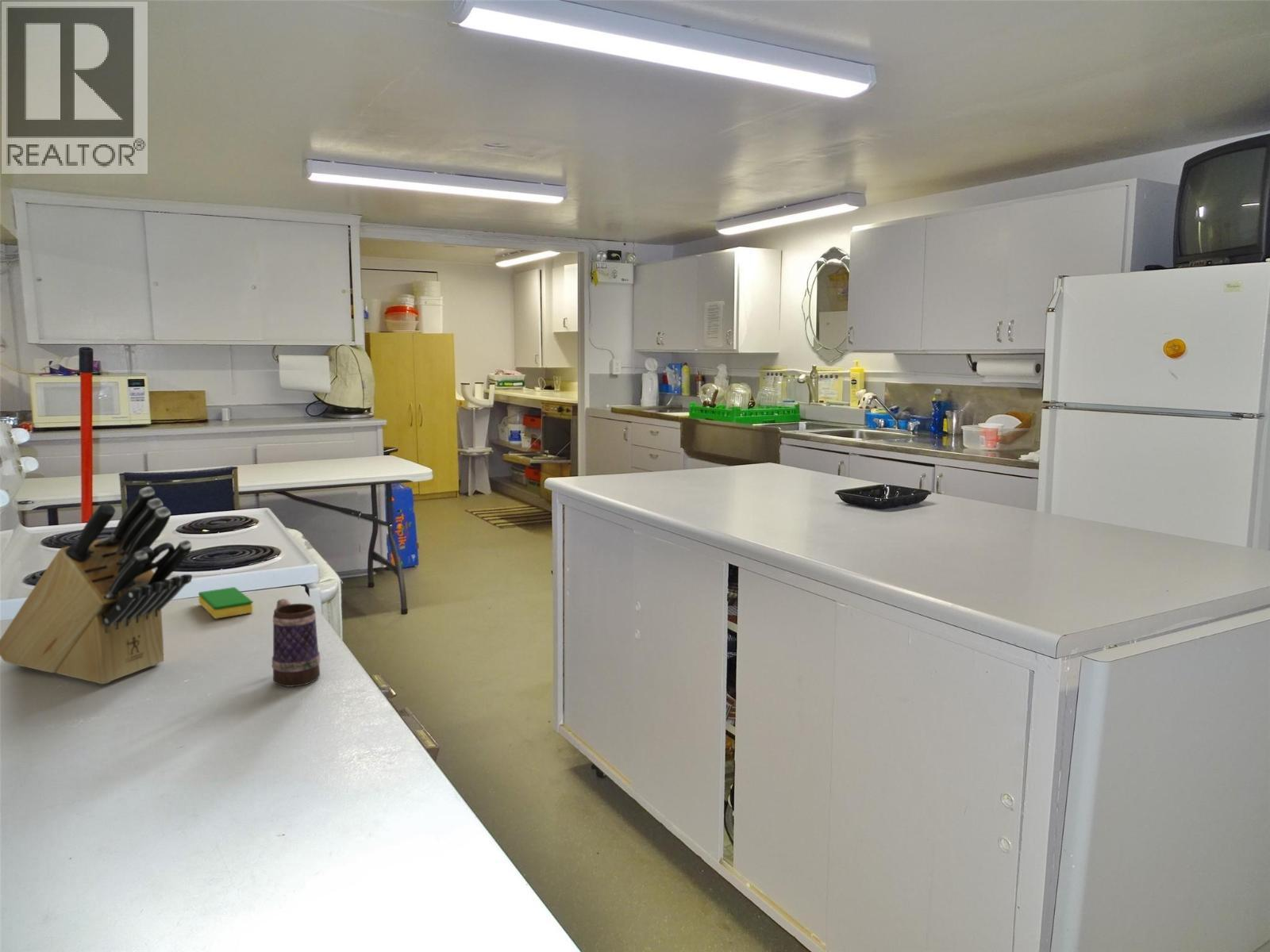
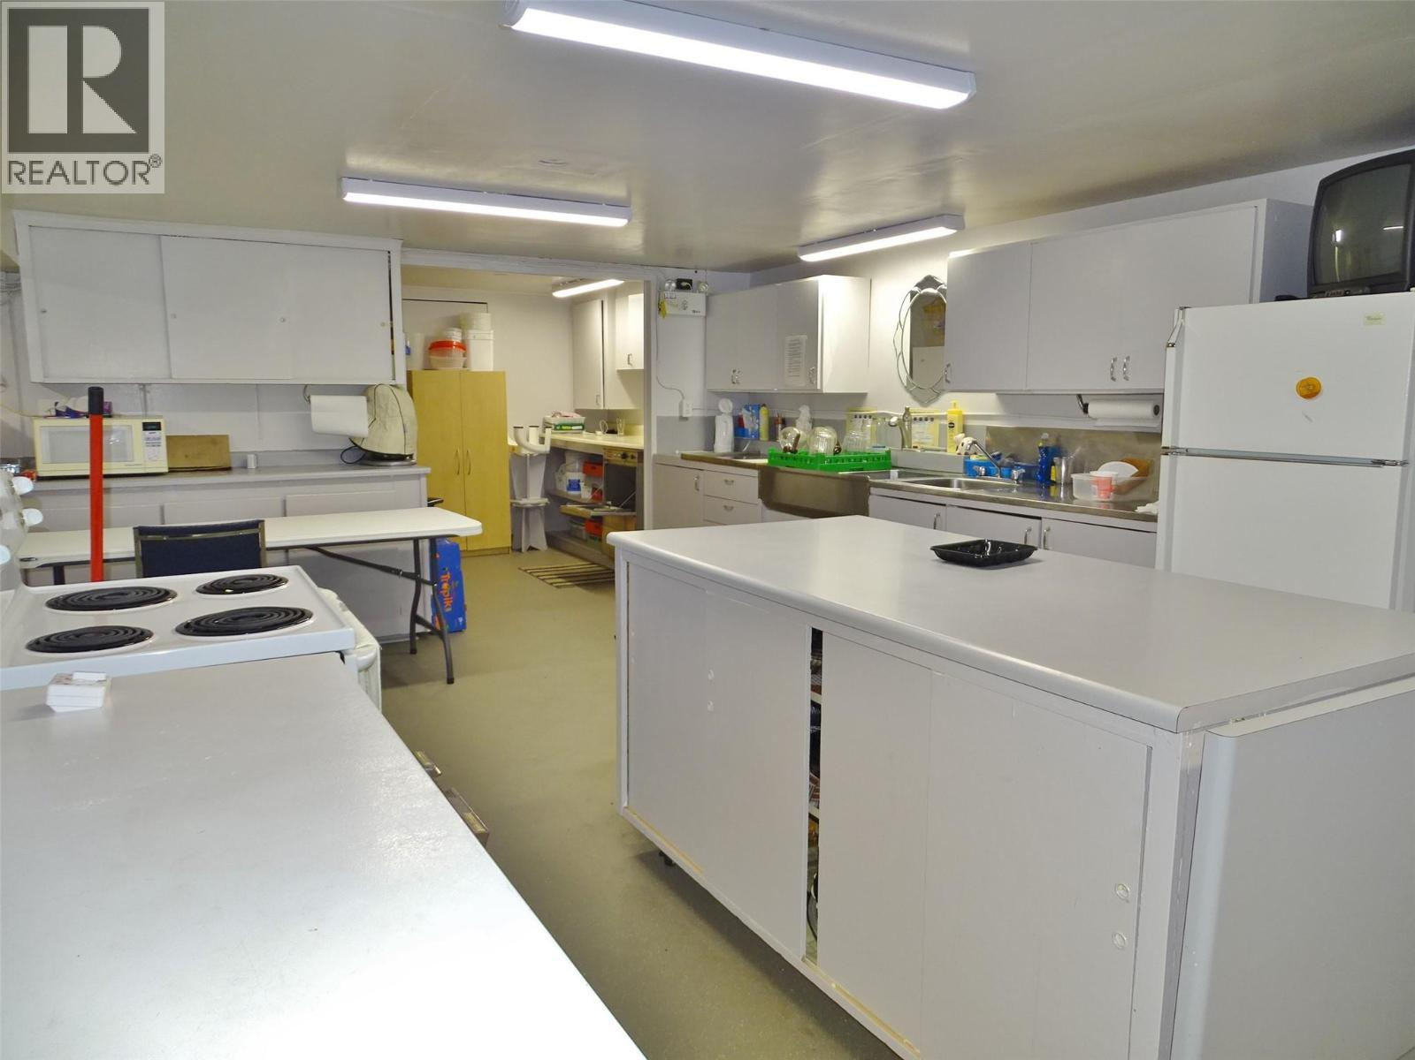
- dish sponge [198,586,254,620]
- knife block [0,486,193,685]
- mug [271,598,321,688]
